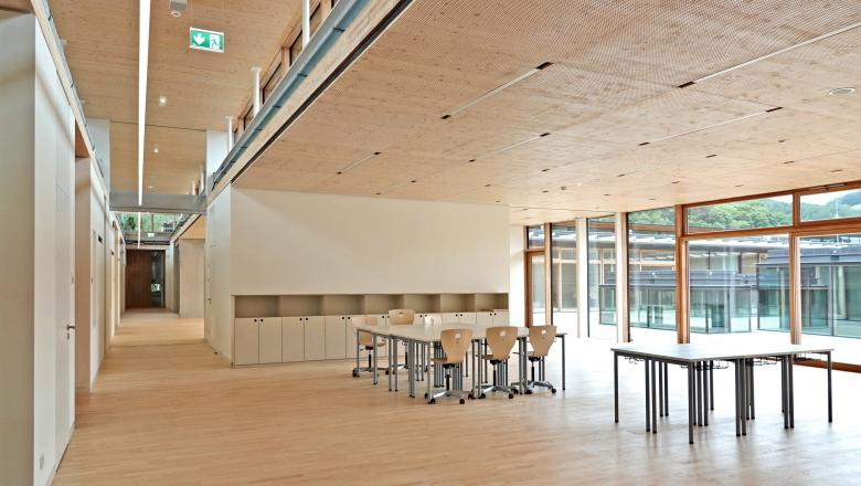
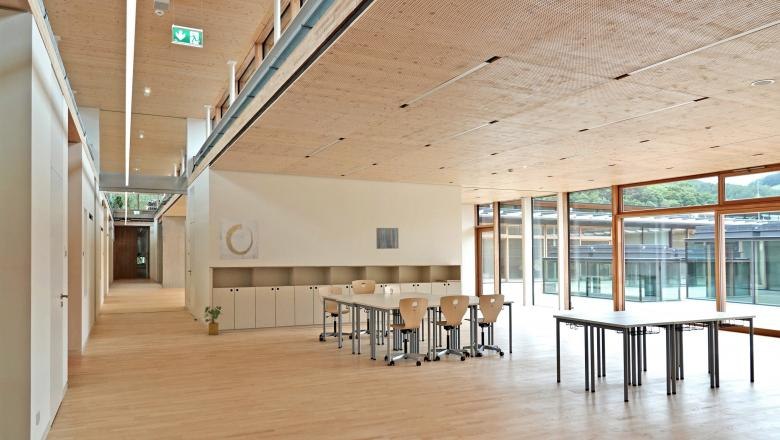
+ wall art [375,227,399,250]
+ house plant [203,305,222,336]
+ wall art [219,219,259,260]
